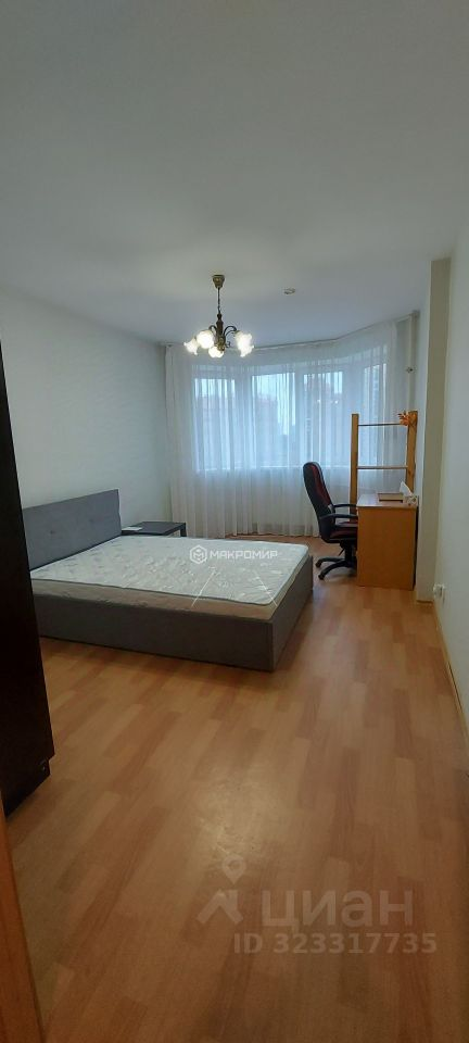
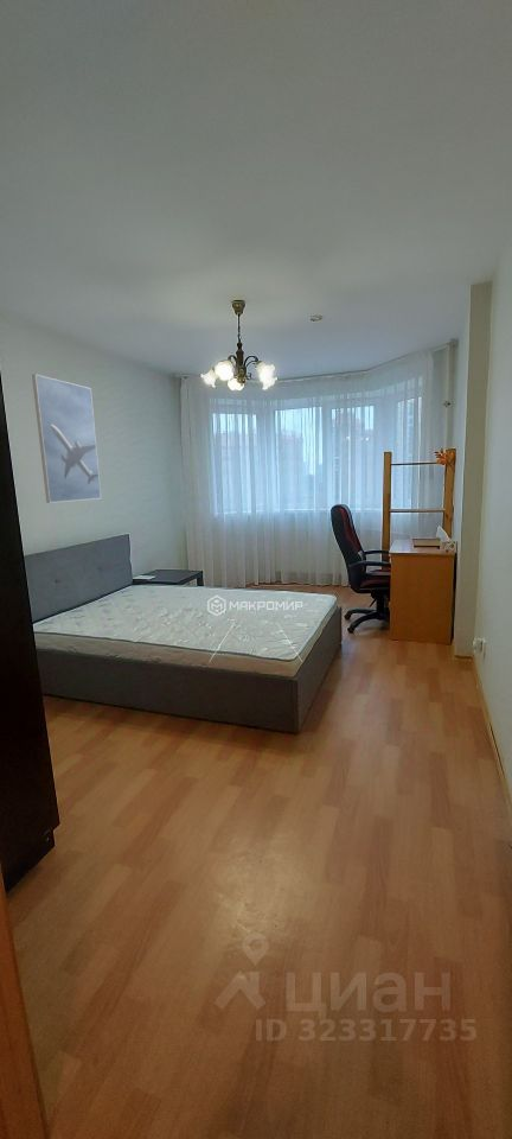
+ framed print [31,373,102,504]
